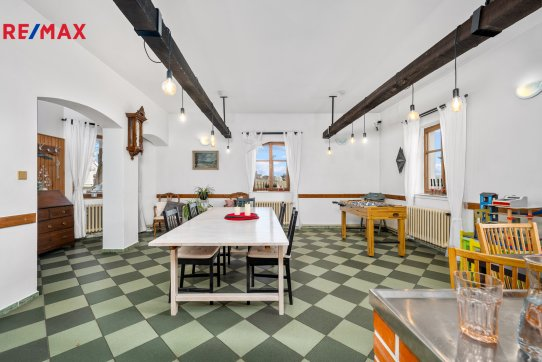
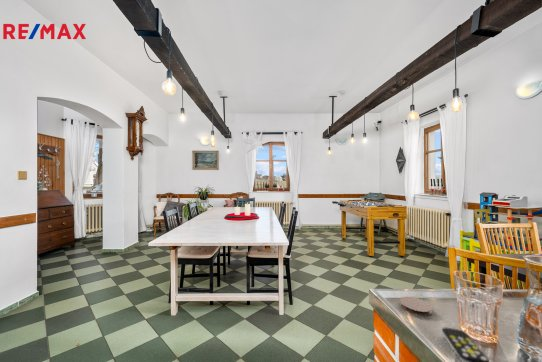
+ remote control [441,326,491,362]
+ coaster [399,296,433,317]
